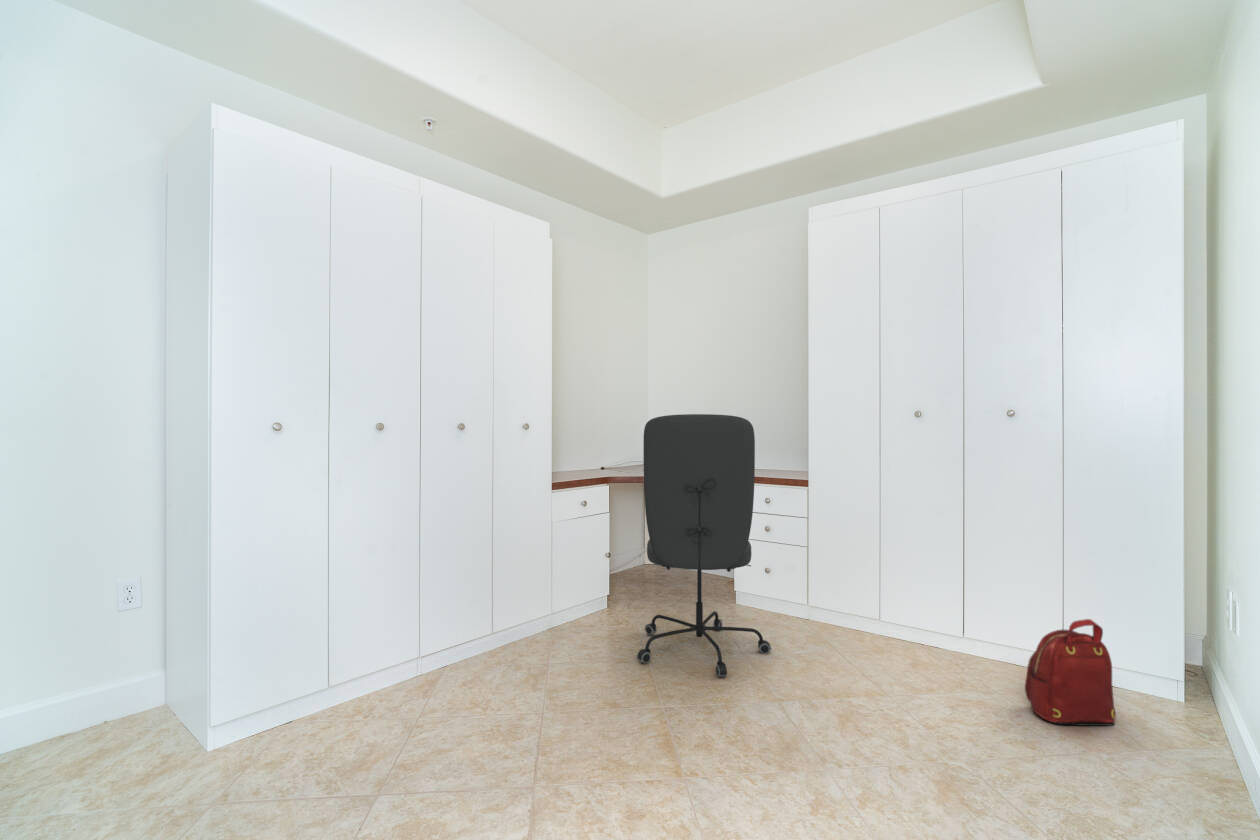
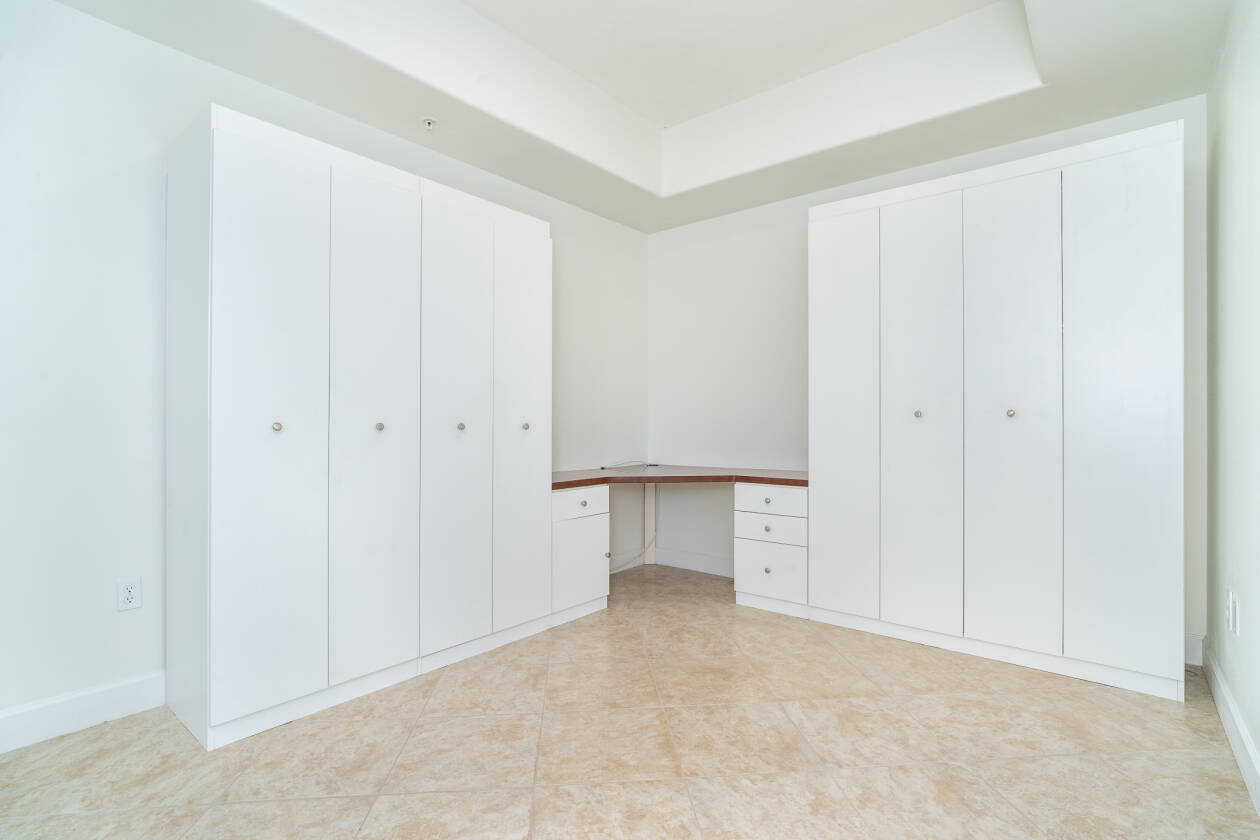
- backpack [1024,618,1117,727]
- office chair [636,413,772,678]
